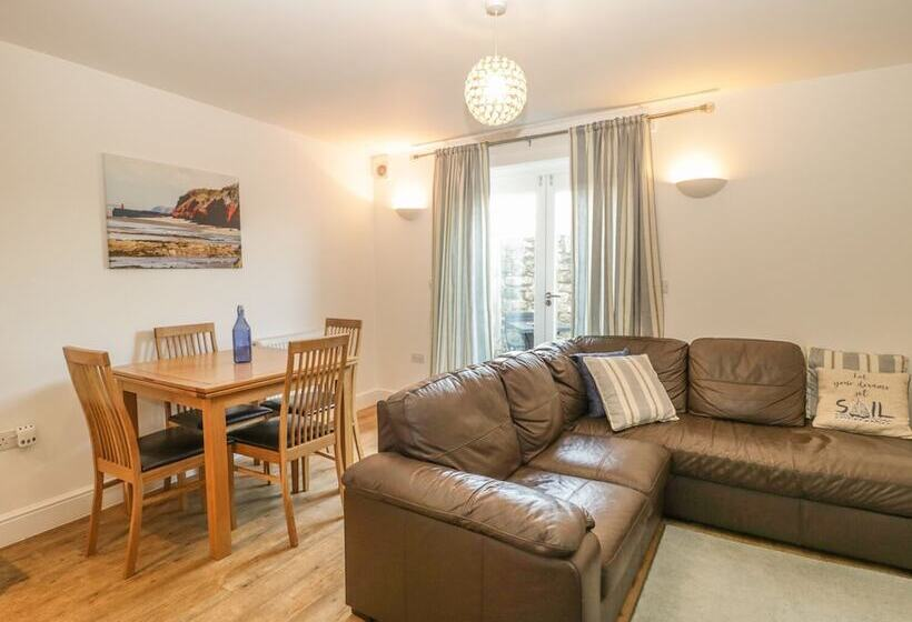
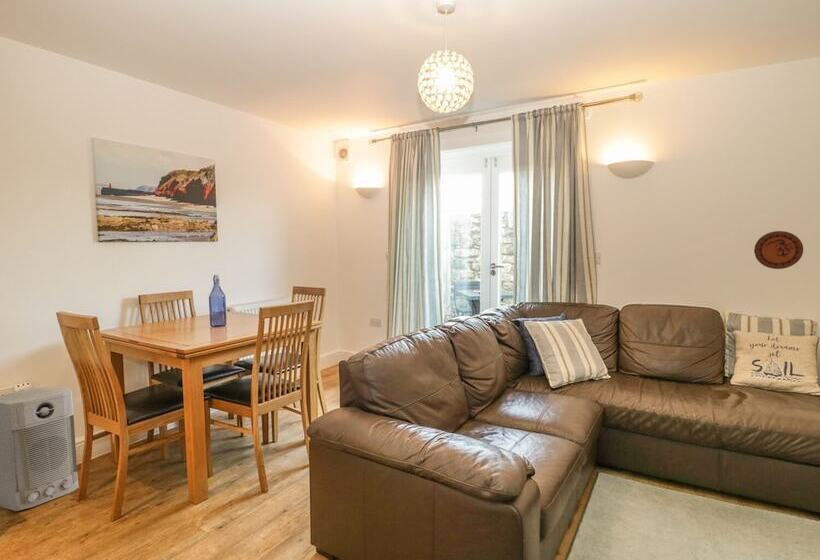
+ decorative plate [753,230,804,270]
+ air purifier [0,385,80,512]
